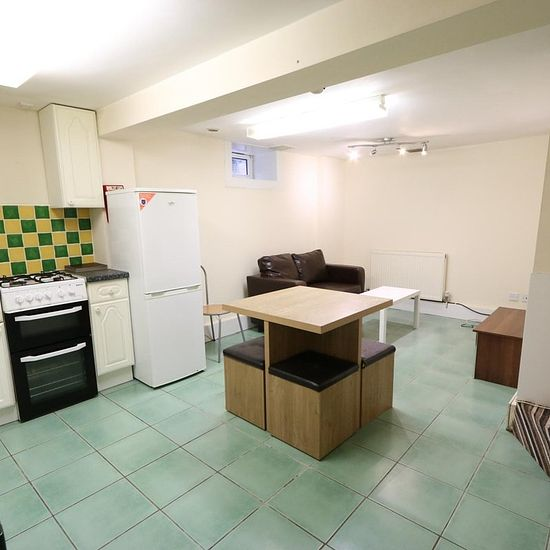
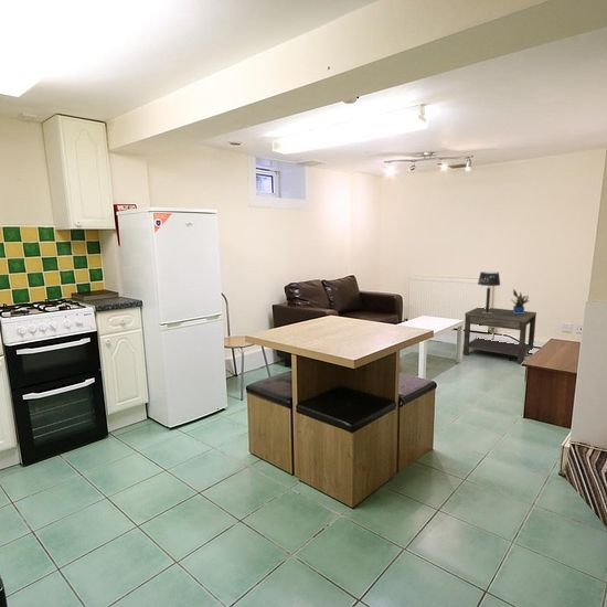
+ potted plant [511,288,531,313]
+ table lamp [477,270,501,313]
+ side table [462,307,537,365]
